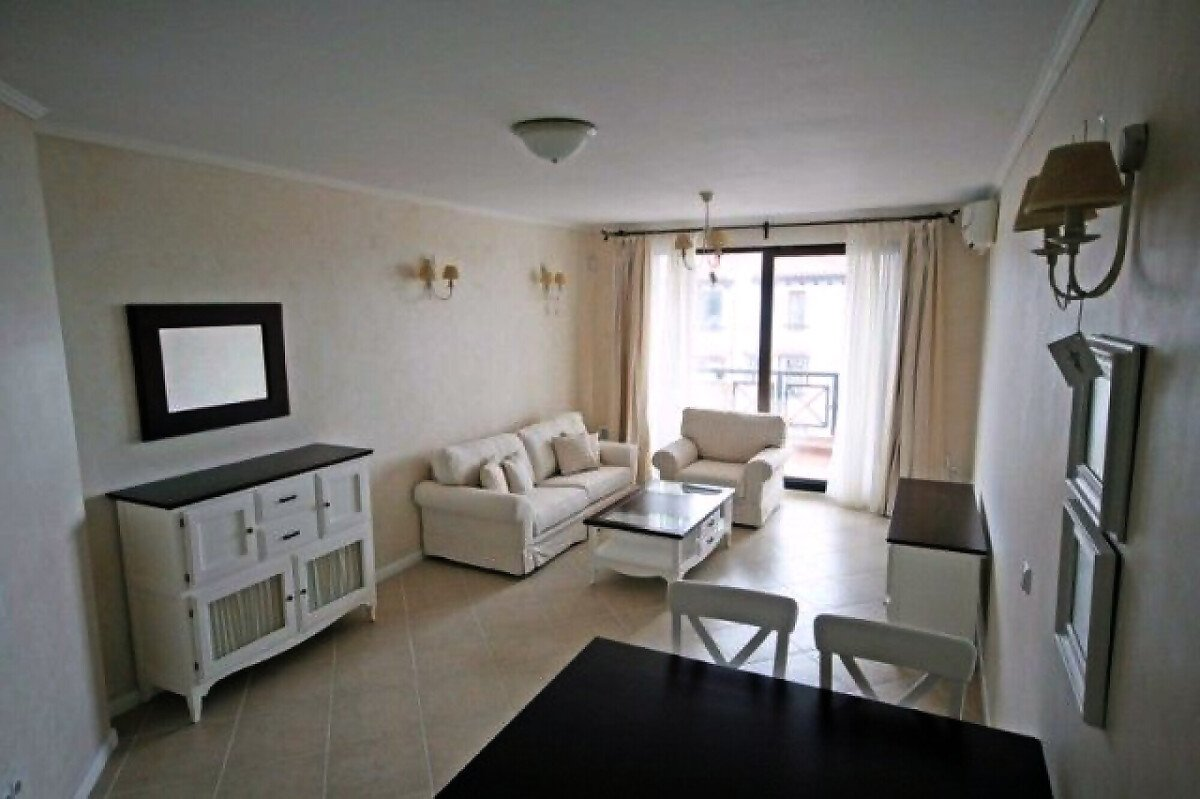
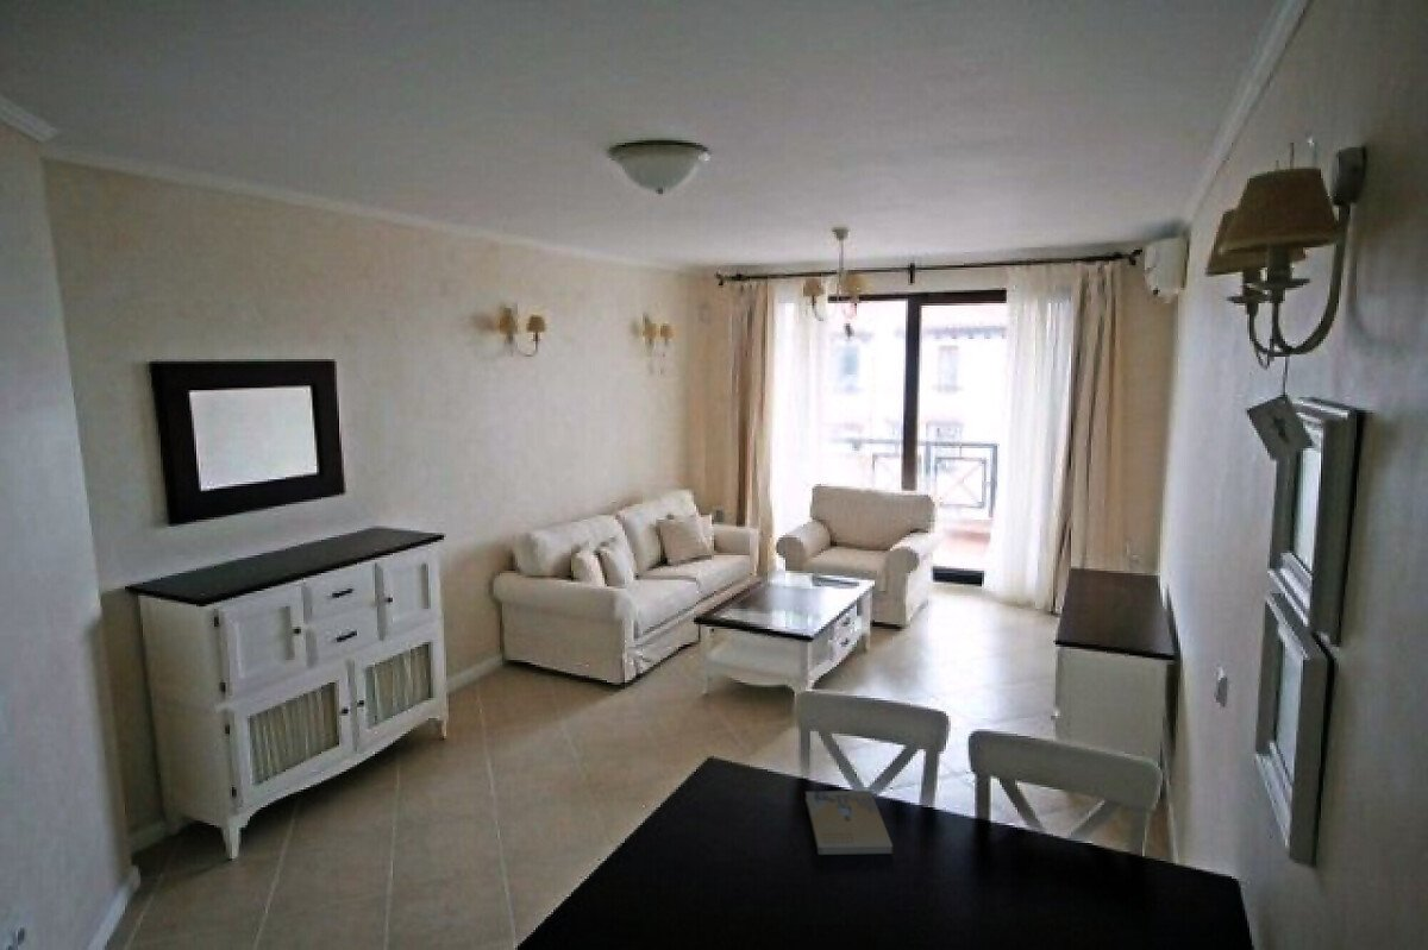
+ book [804,789,895,856]
